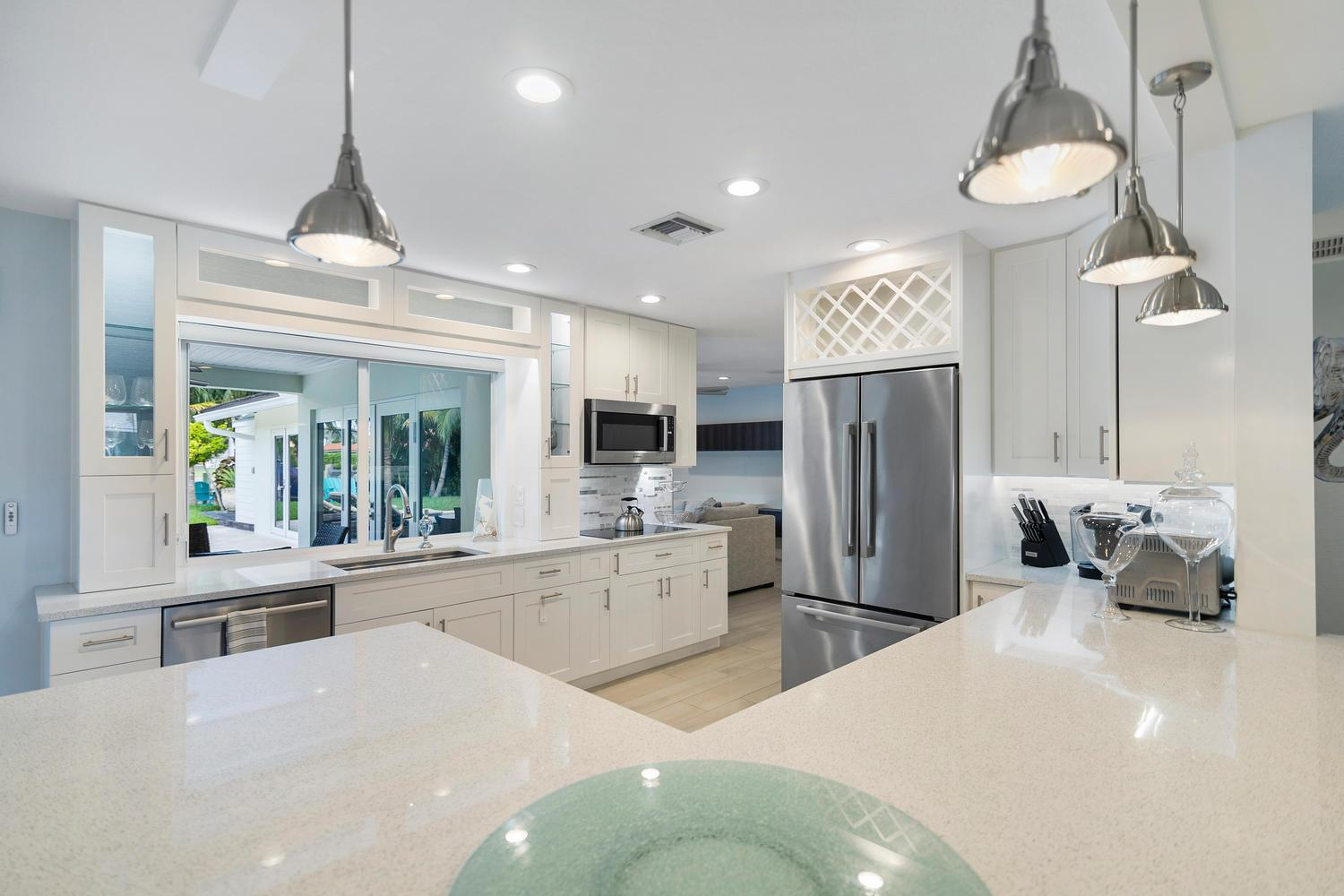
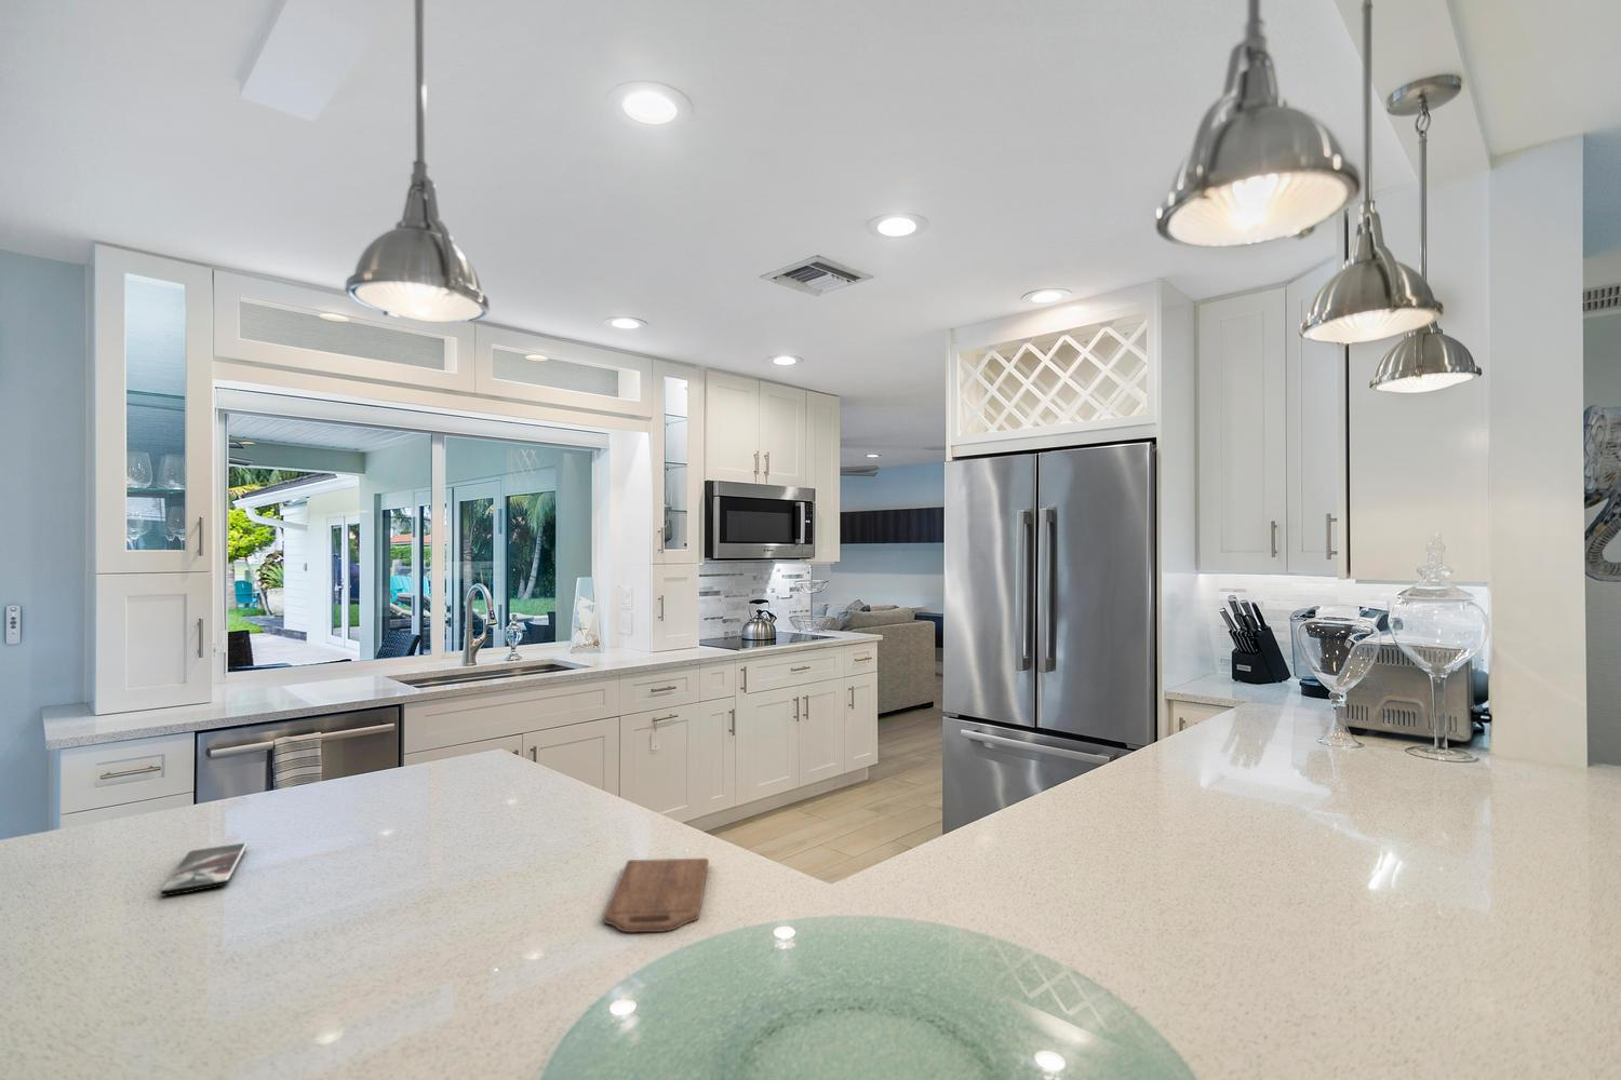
+ smartphone [160,843,248,898]
+ cutting board [602,857,710,934]
